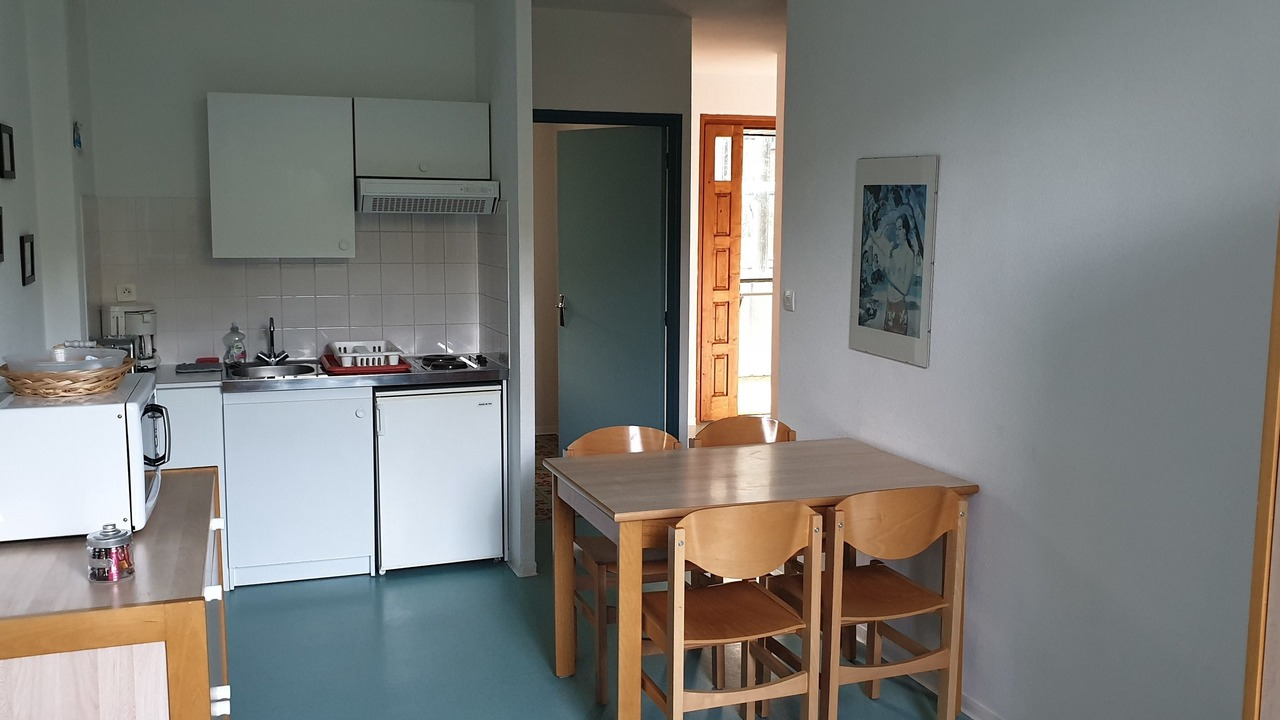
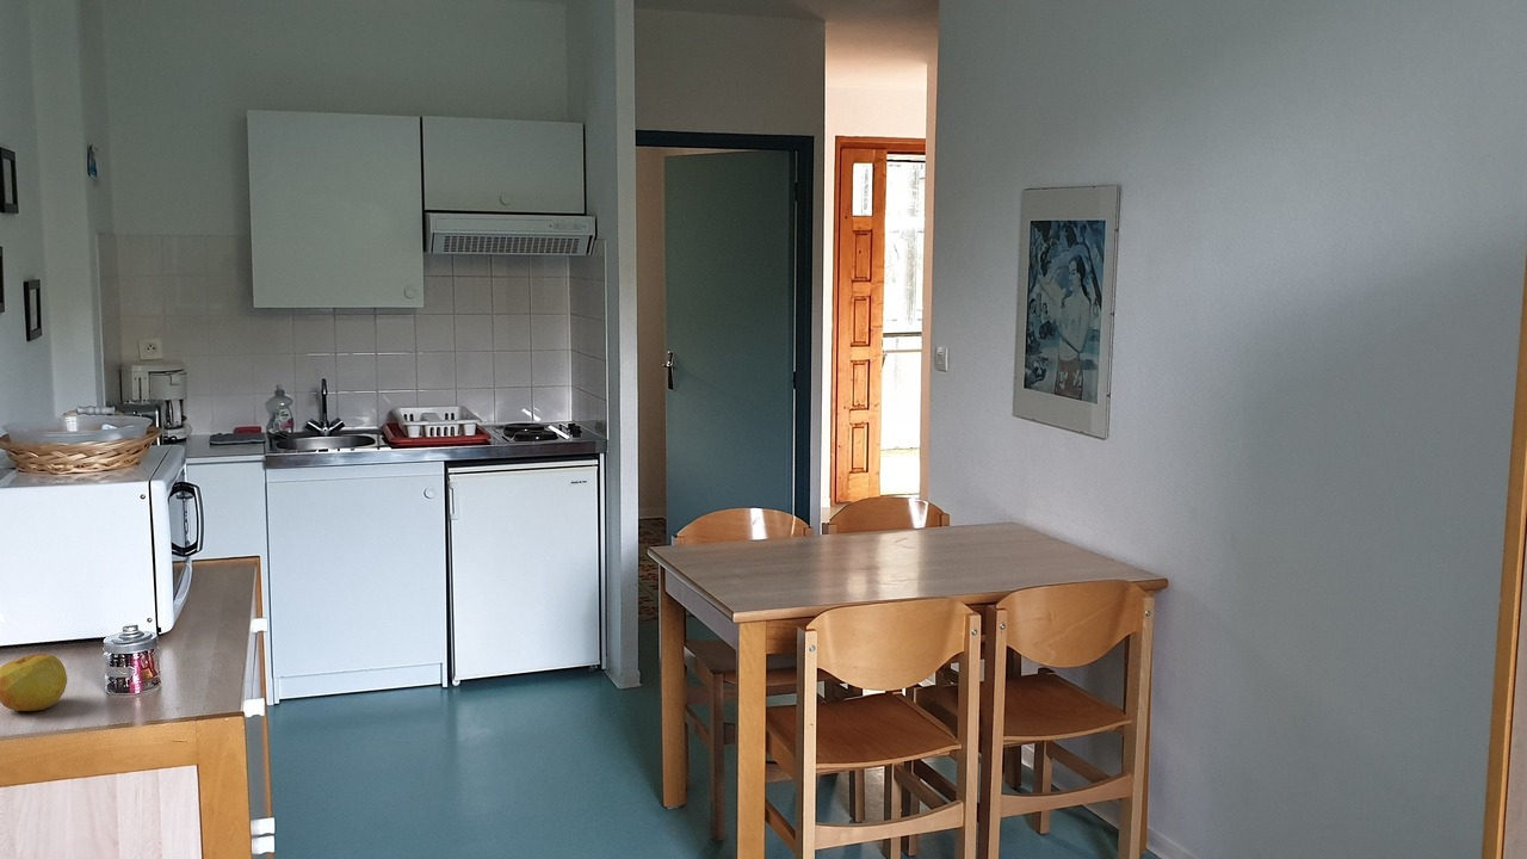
+ apple [0,653,68,712]
